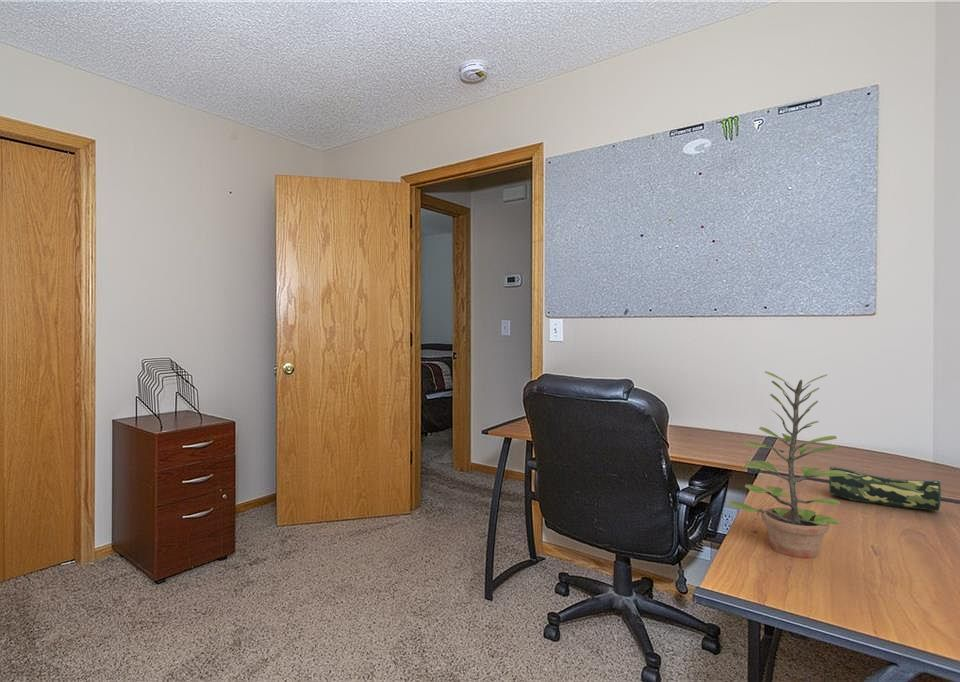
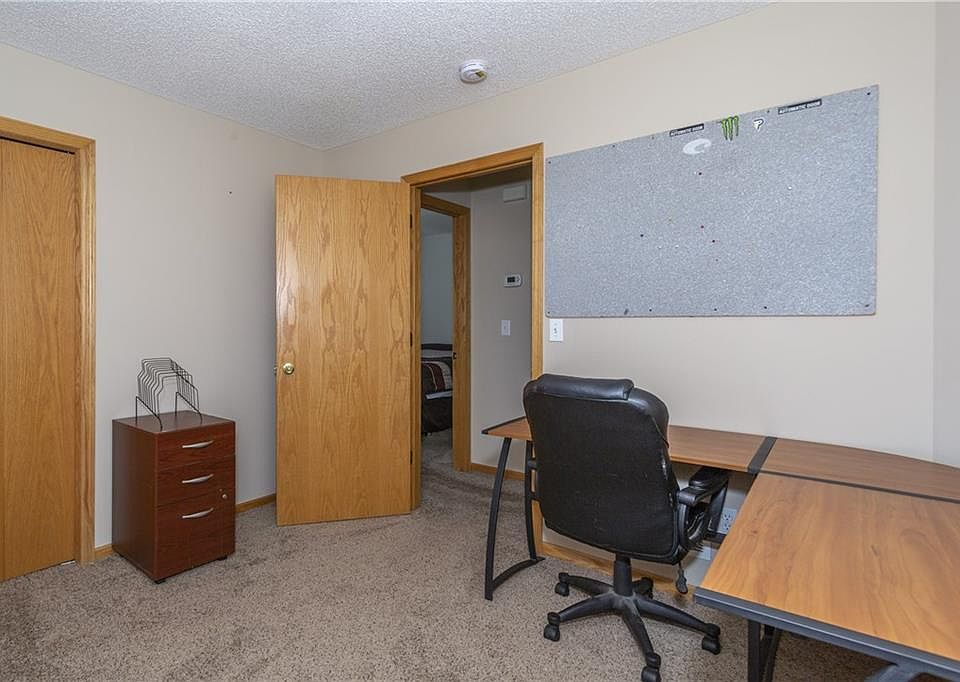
- plant [727,370,847,559]
- pencil case [828,466,946,512]
